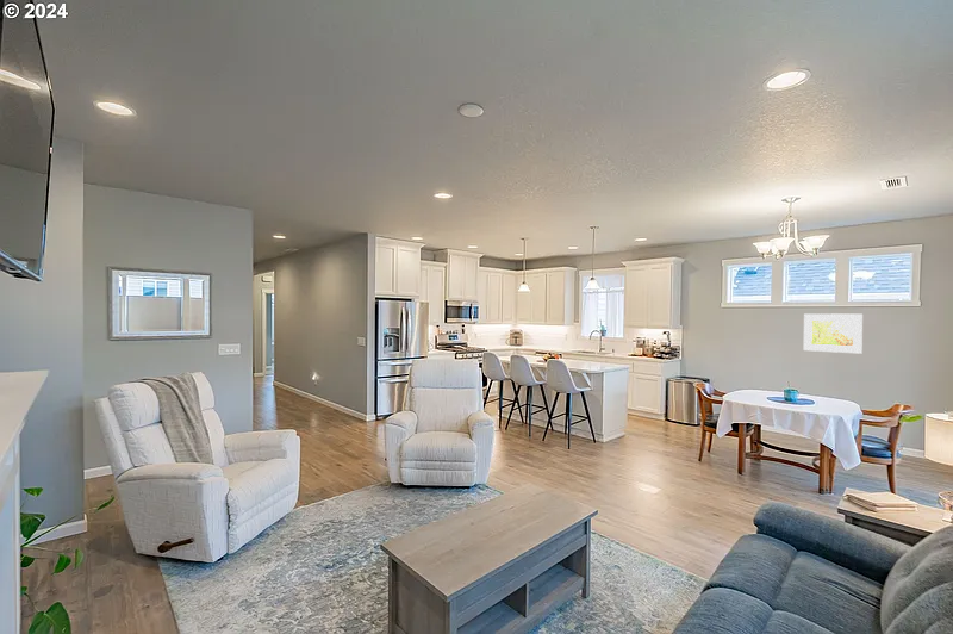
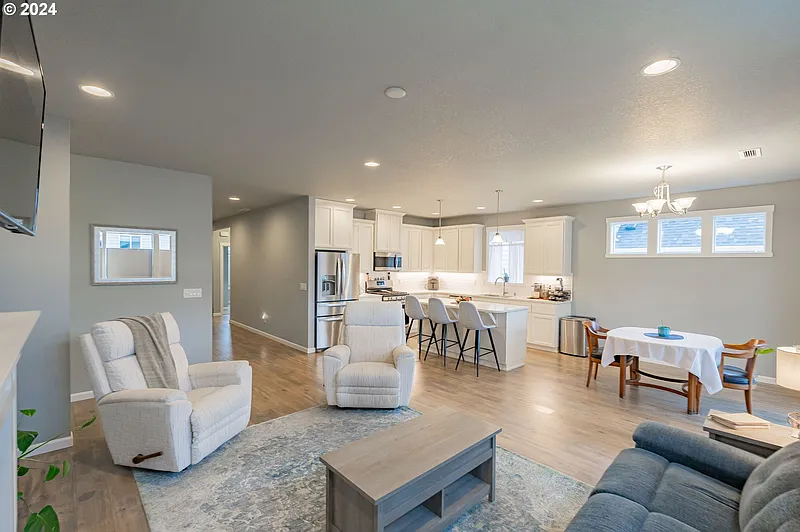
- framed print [803,312,864,354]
